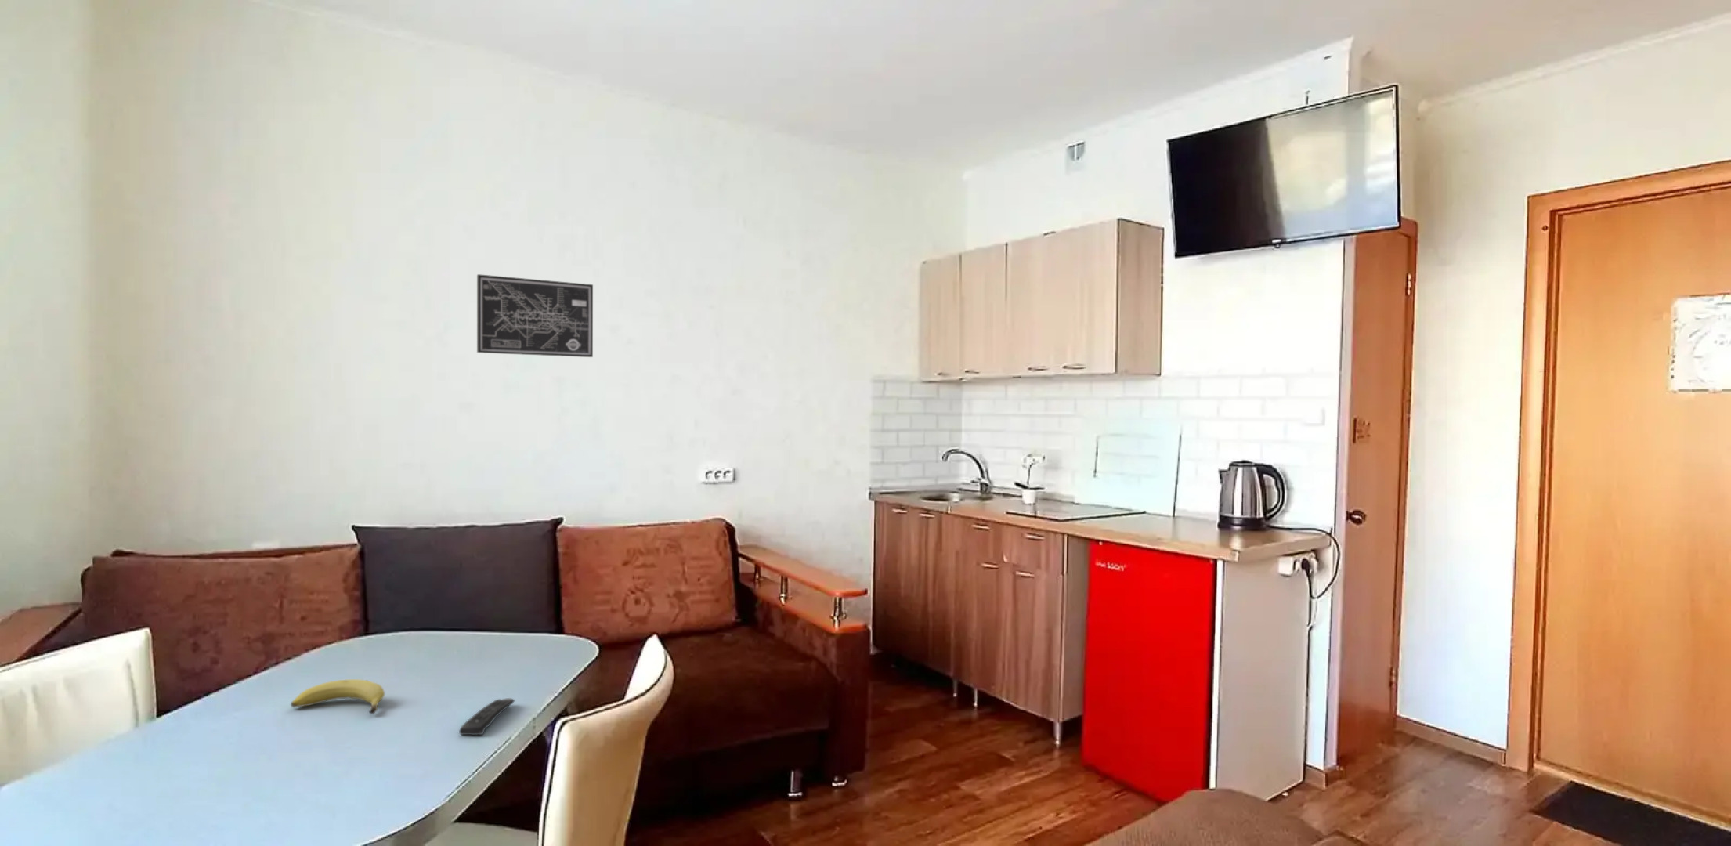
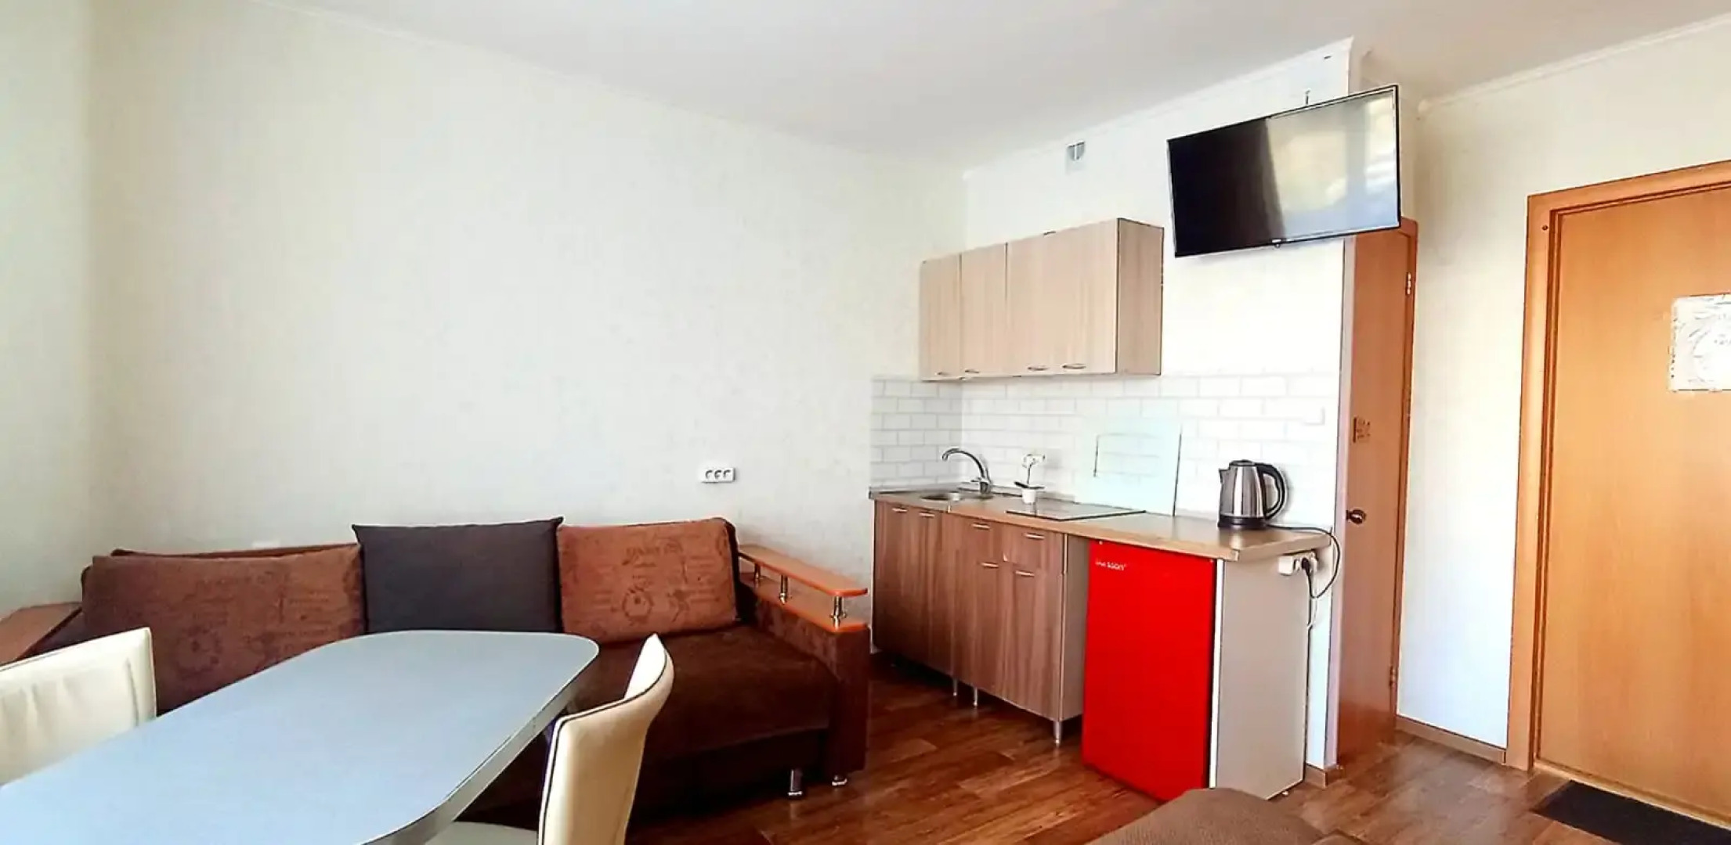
- remote control [458,697,516,736]
- wall art [476,274,594,358]
- fruit [290,678,385,716]
